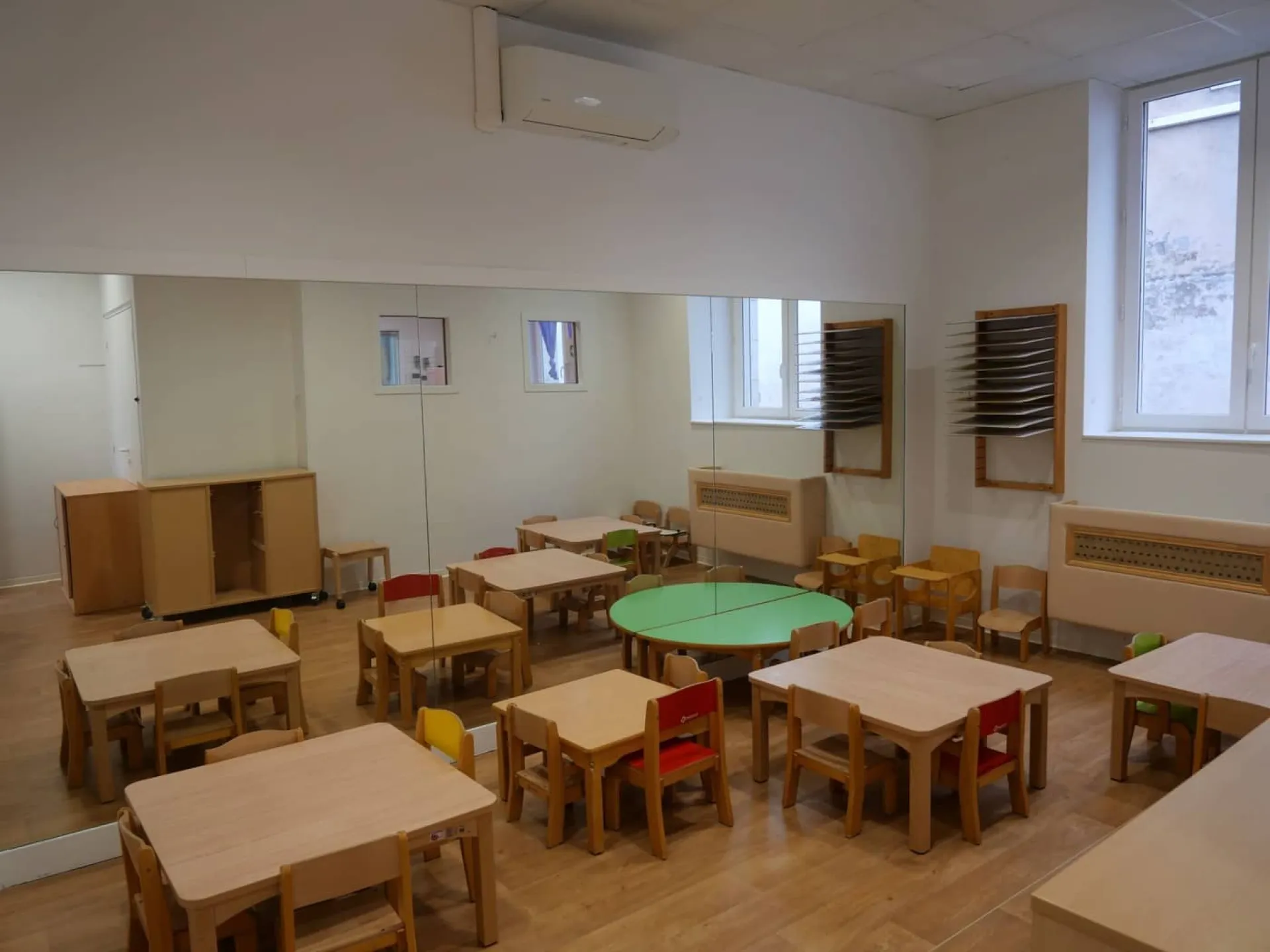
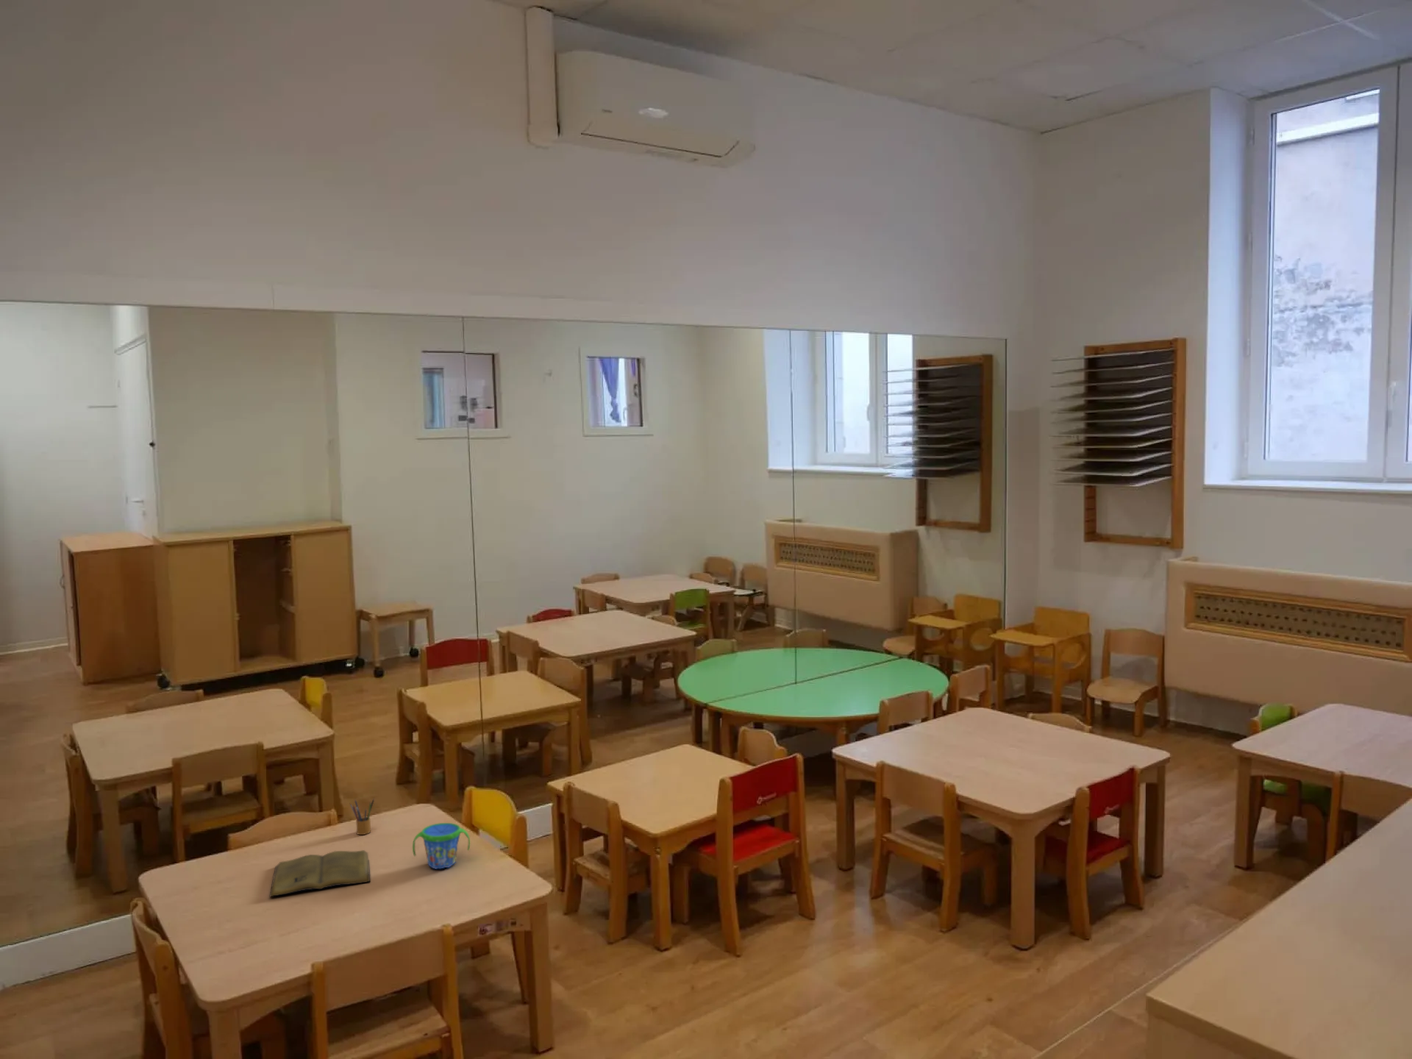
+ book [269,850,370,898]
+ snack cup [411,822,470,870]
+ pencil box [349,798,375,835]
